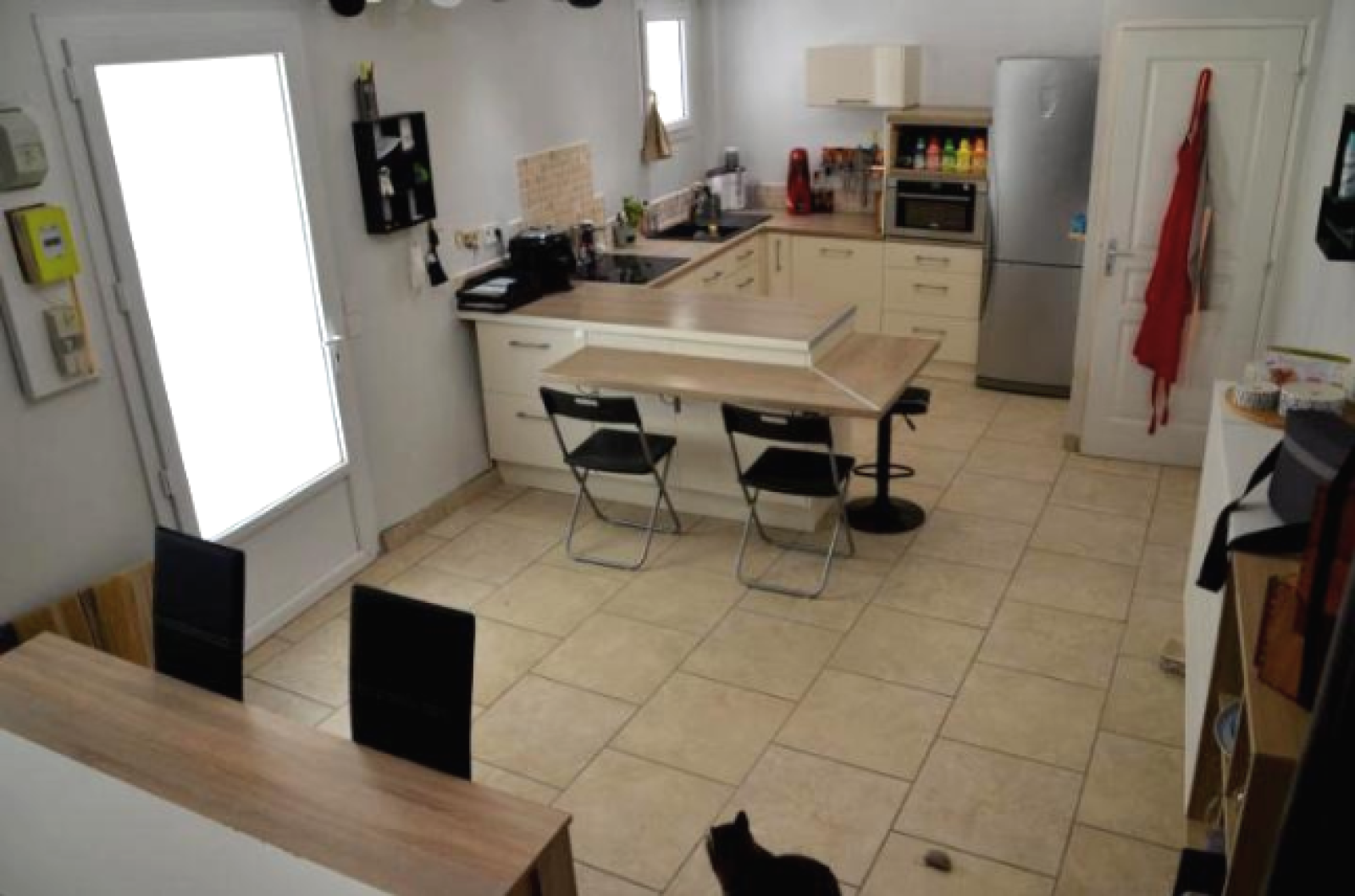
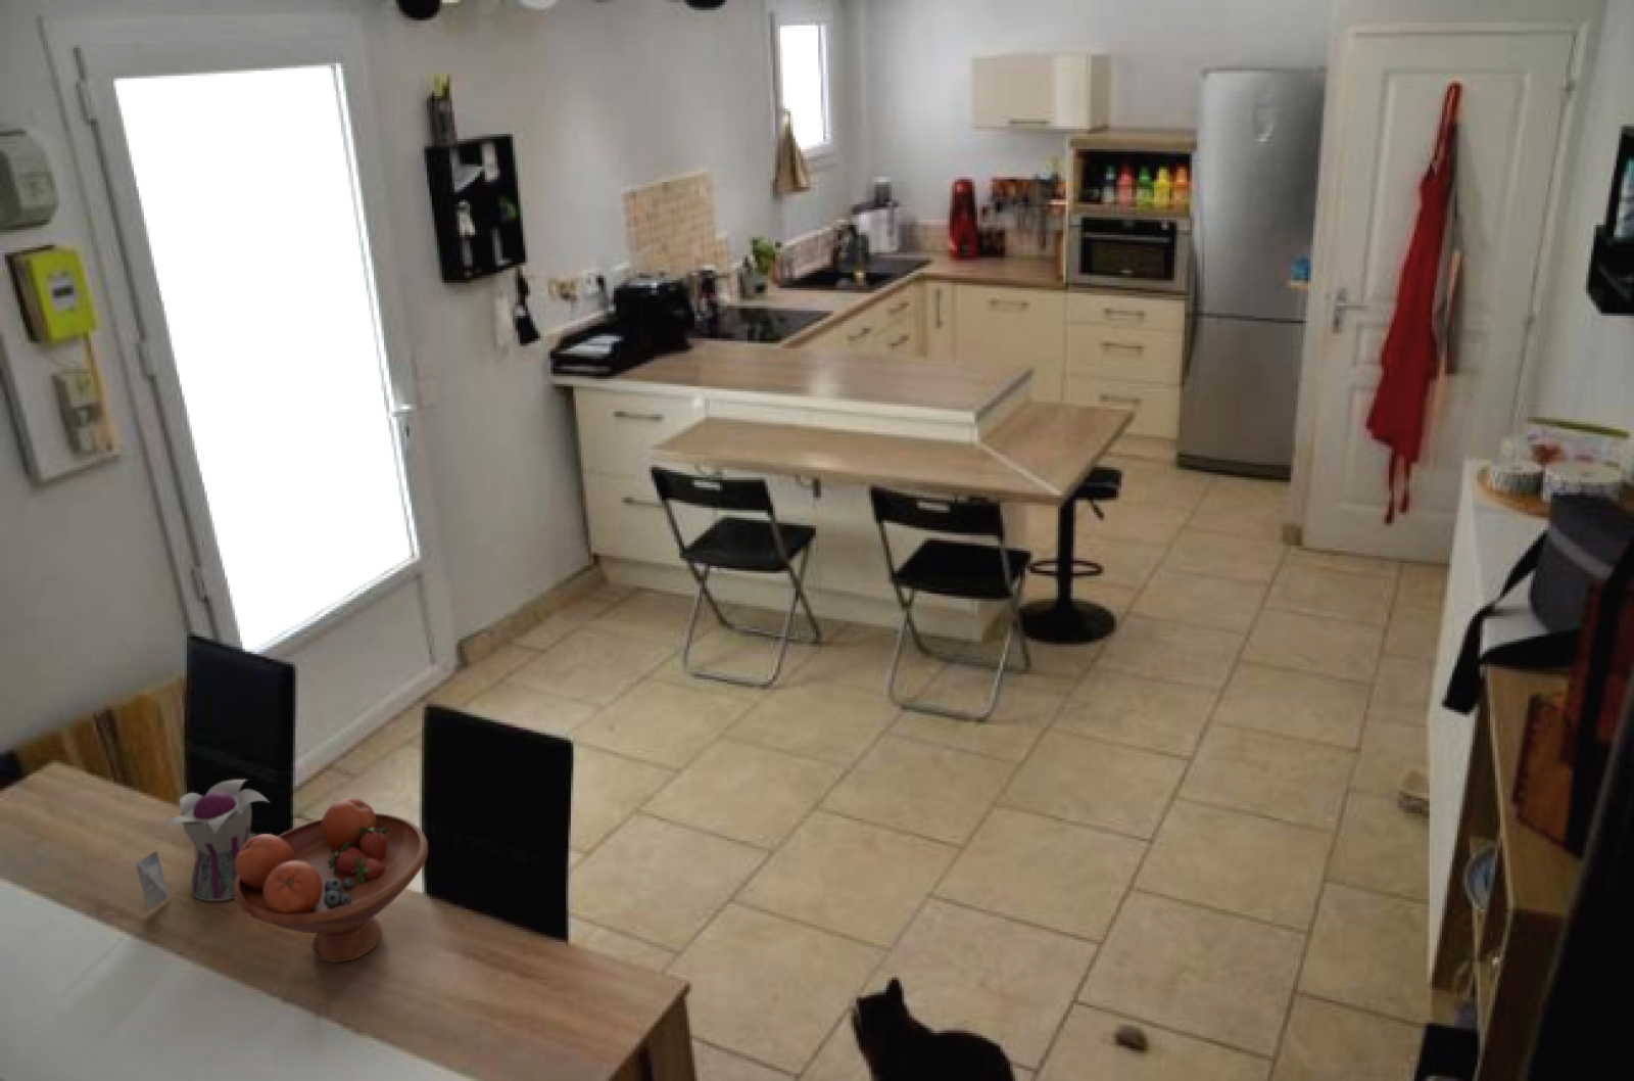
+ fruit bowl [233,797,429,964]
+ teapot [135,778,270,911]
